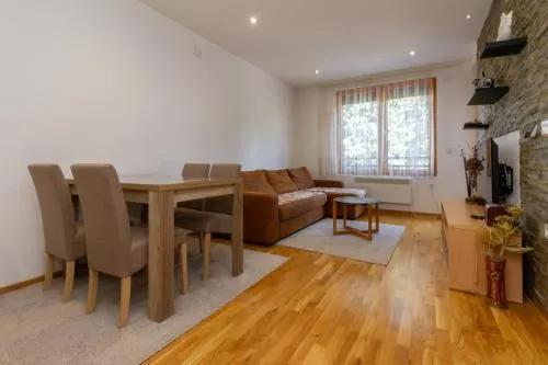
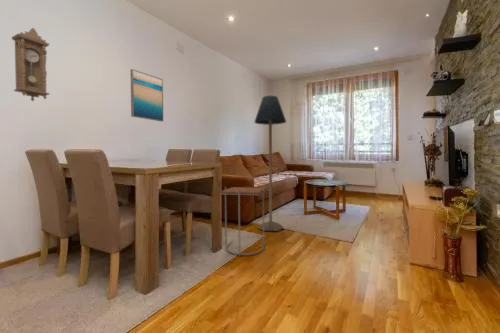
+ wall art [129,68,164,123]
+ floor lamp [254,95,287,232]
+ side table [220,186,267,257]
+ pendulum clock [10,27,51,102]
